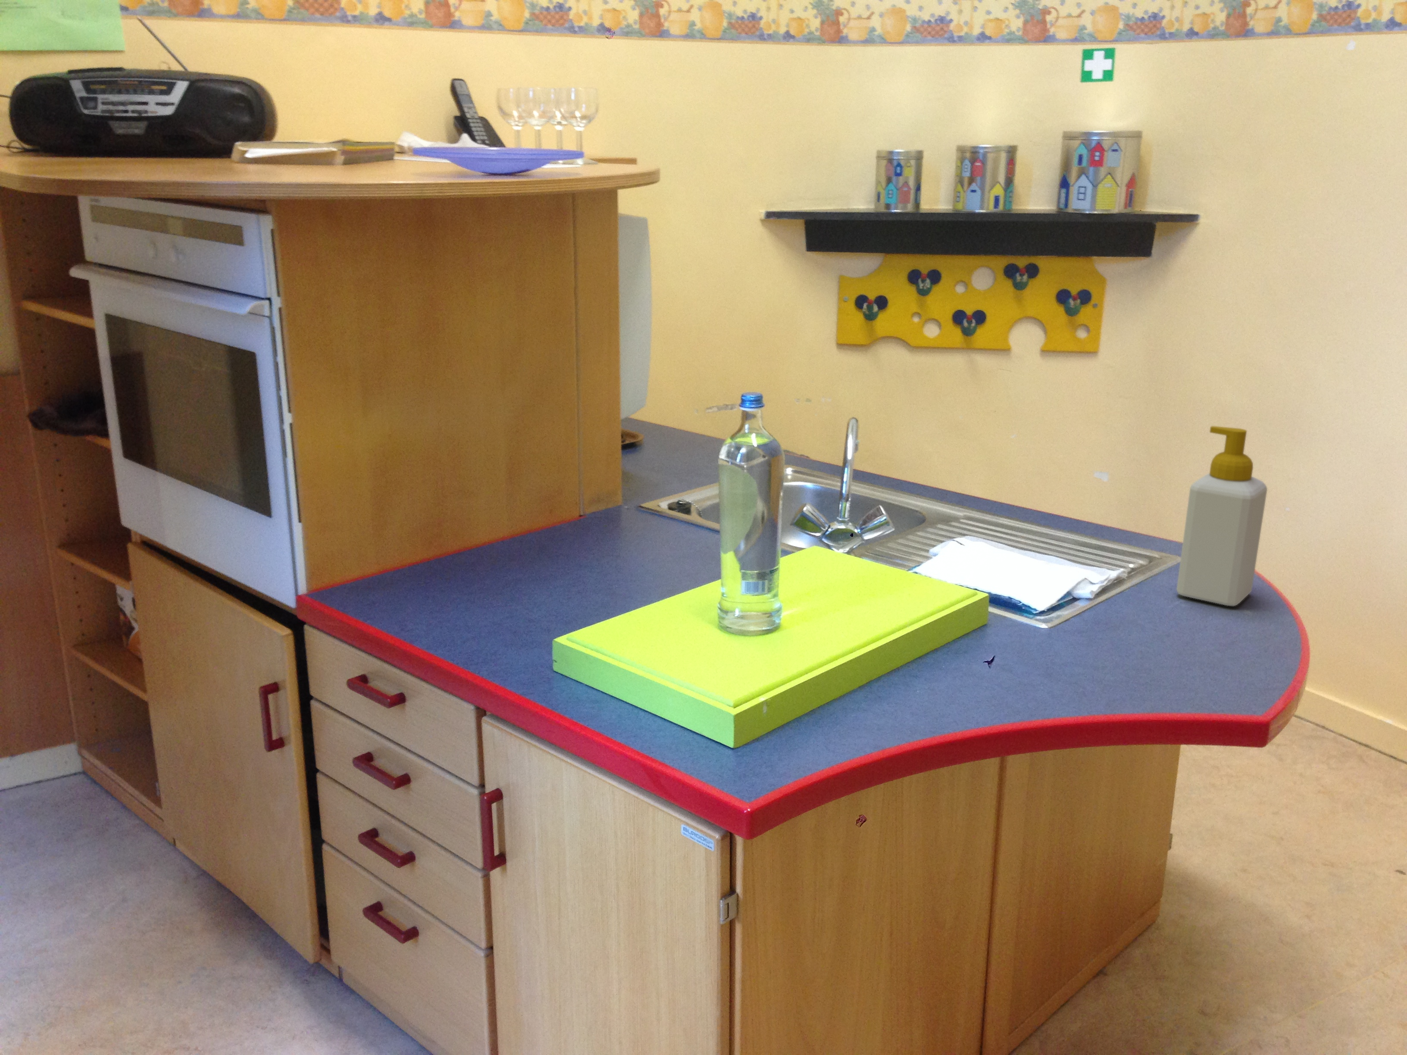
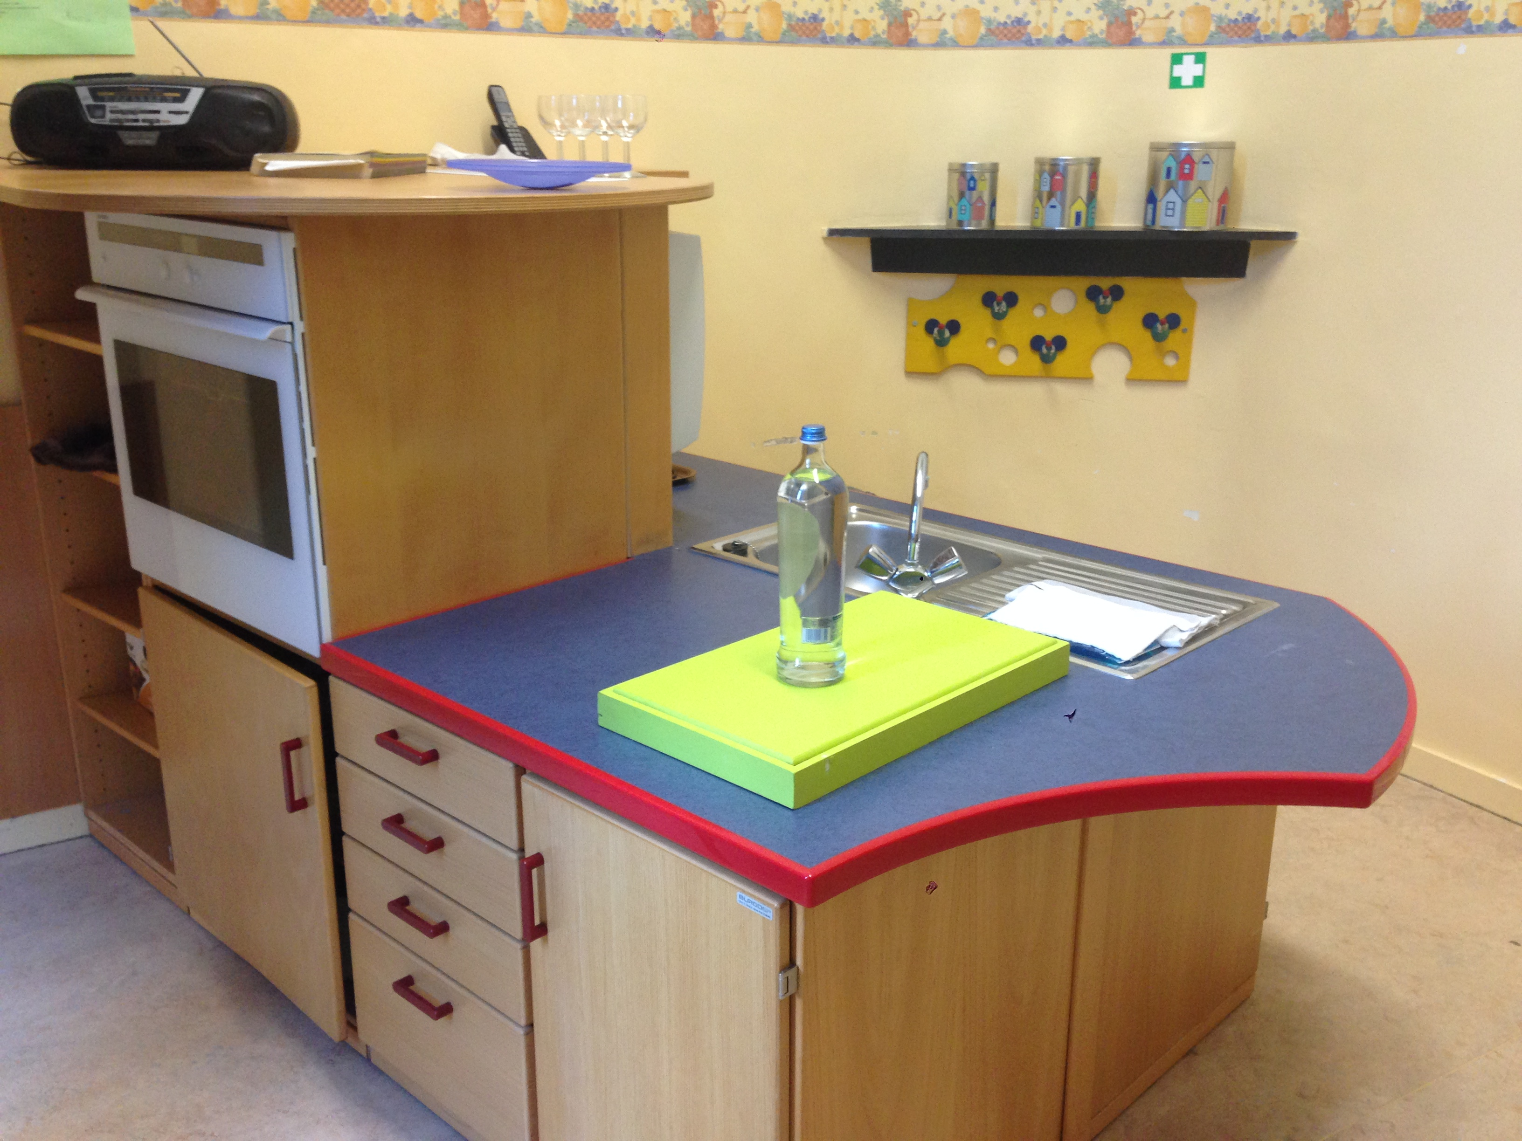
- soap bottle [1175,426,1267,606]
